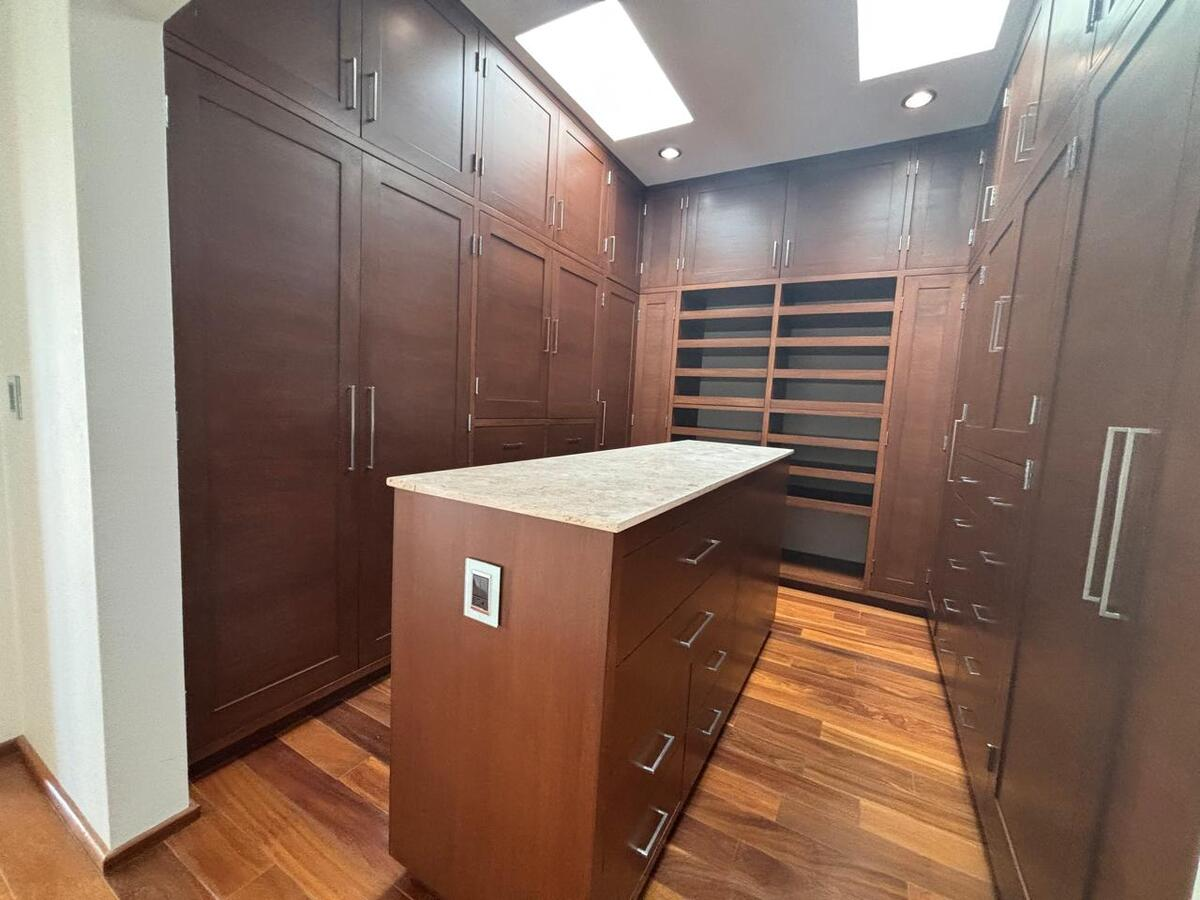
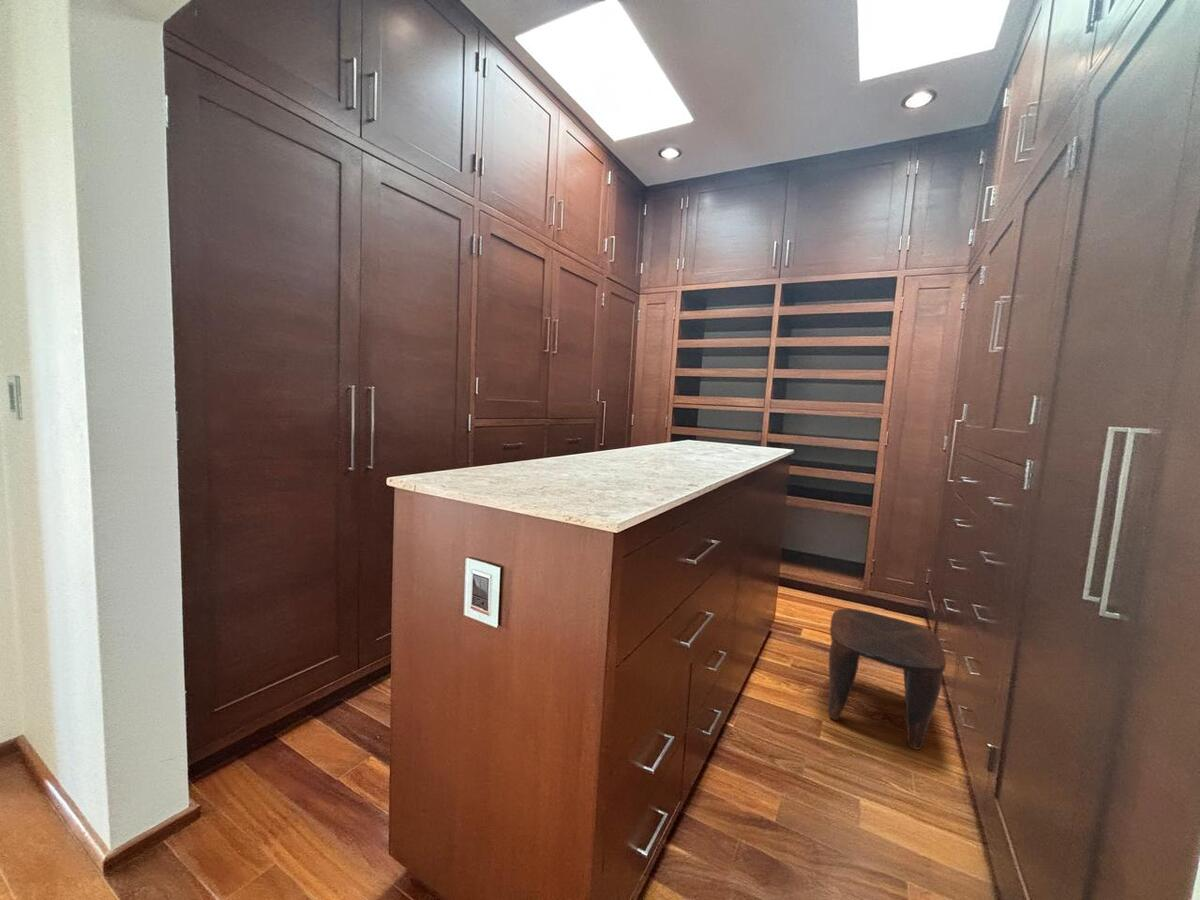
+ stool [827,608,947,751]
